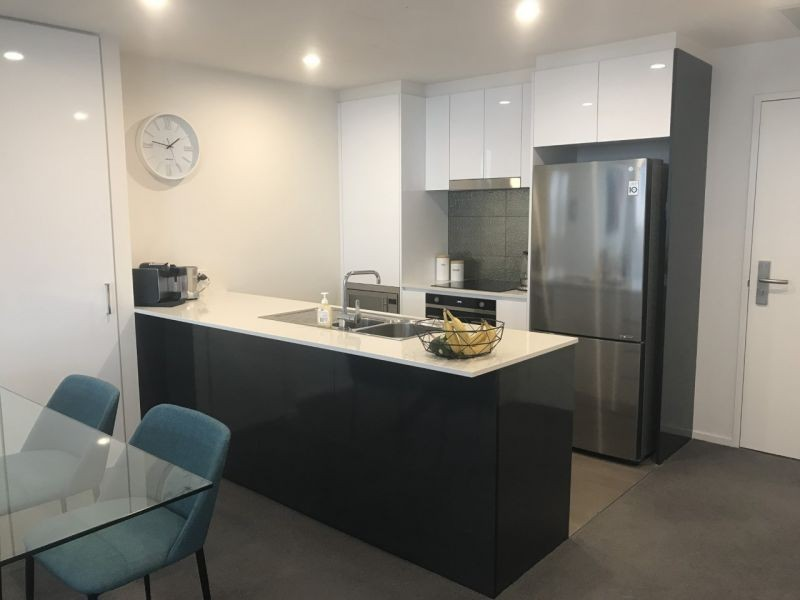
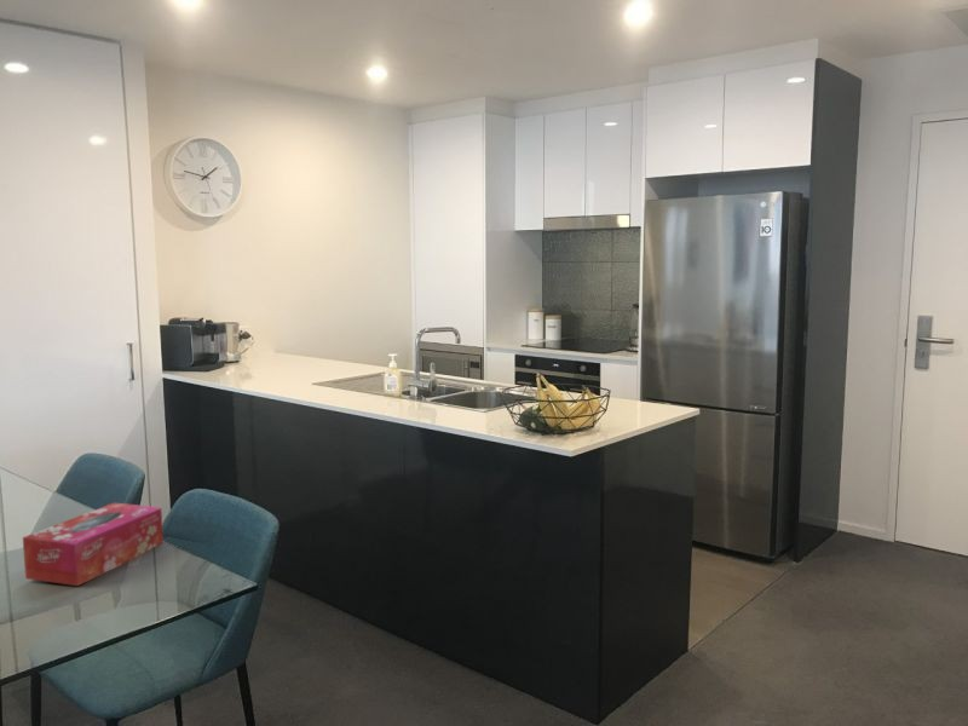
+ tissue box [22,502,165,587]
